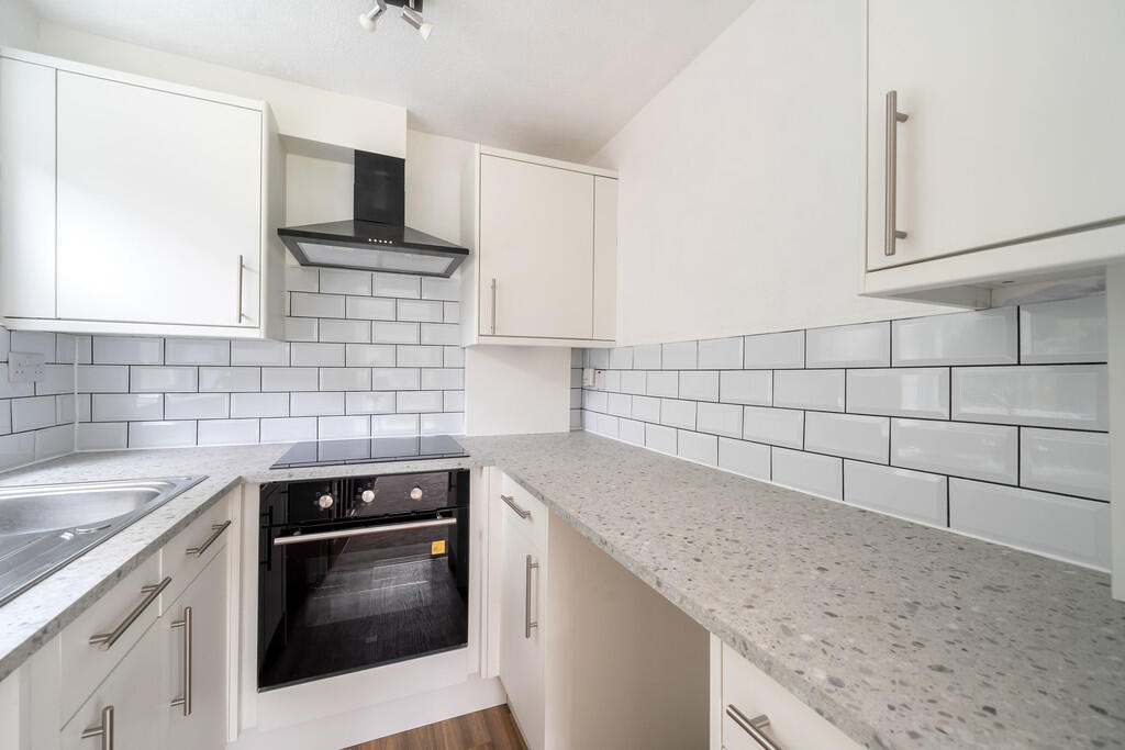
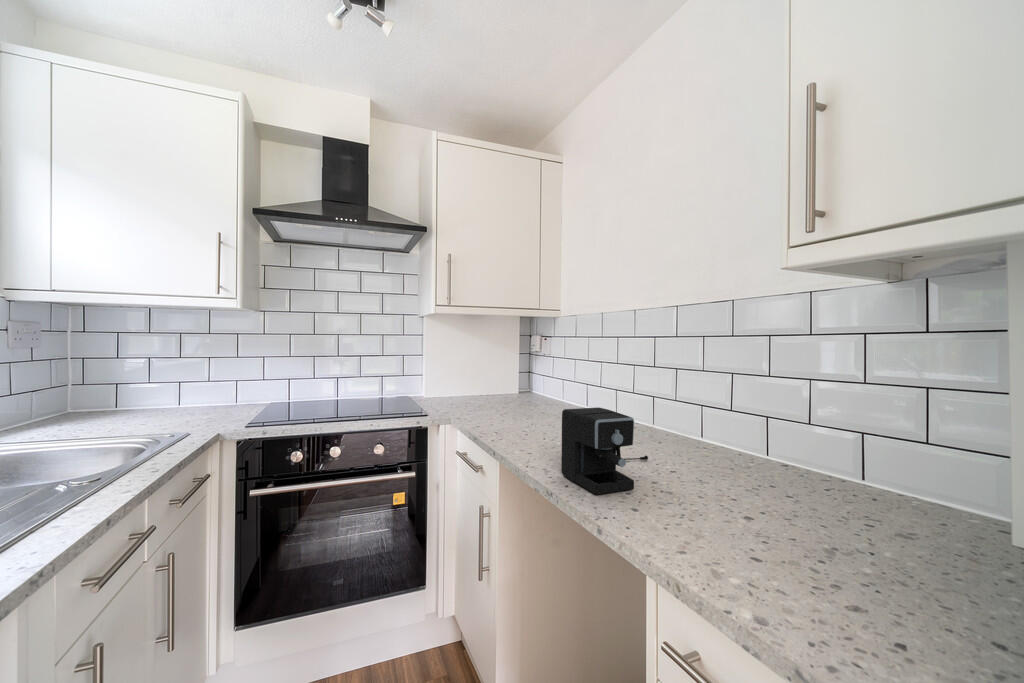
+ coffee maker [560,406,649,495]
